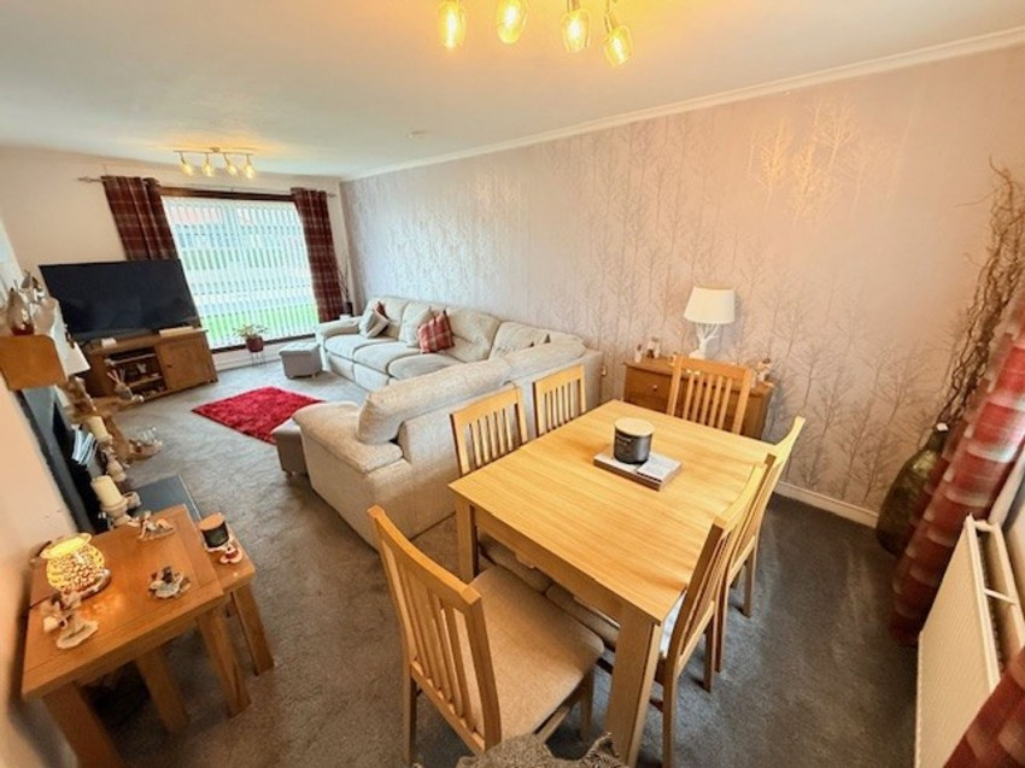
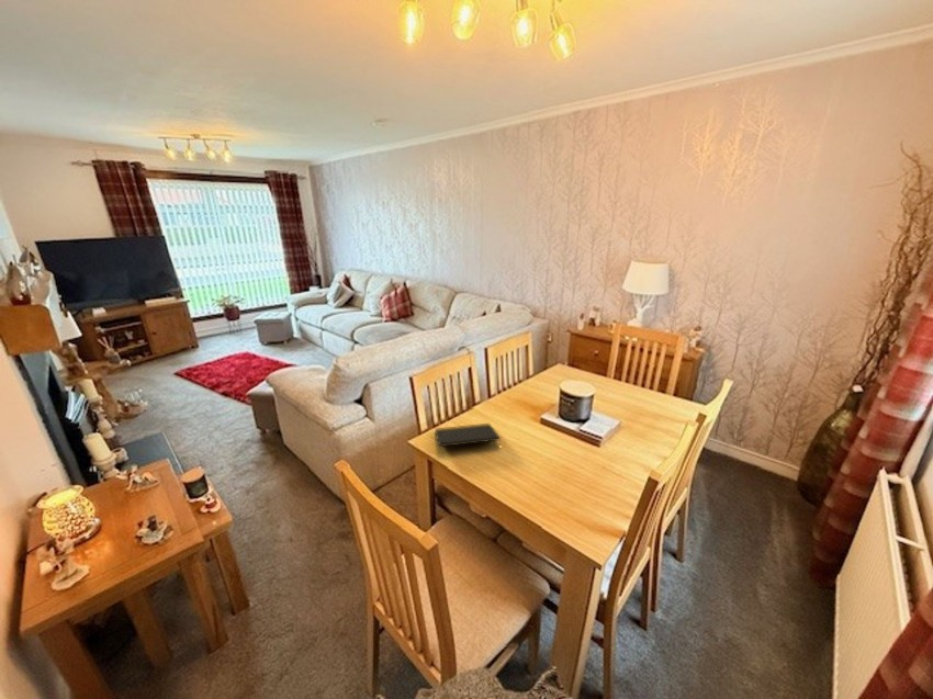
+ notepad [434,422,502,448]
